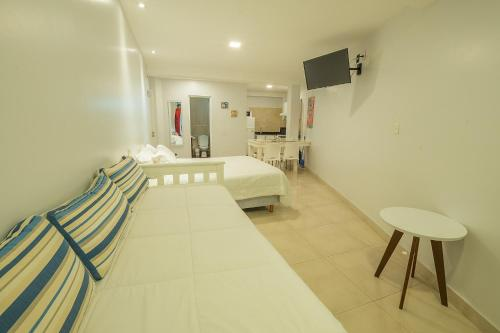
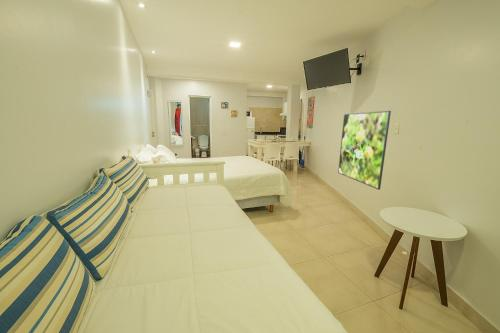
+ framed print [337,110,392,191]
